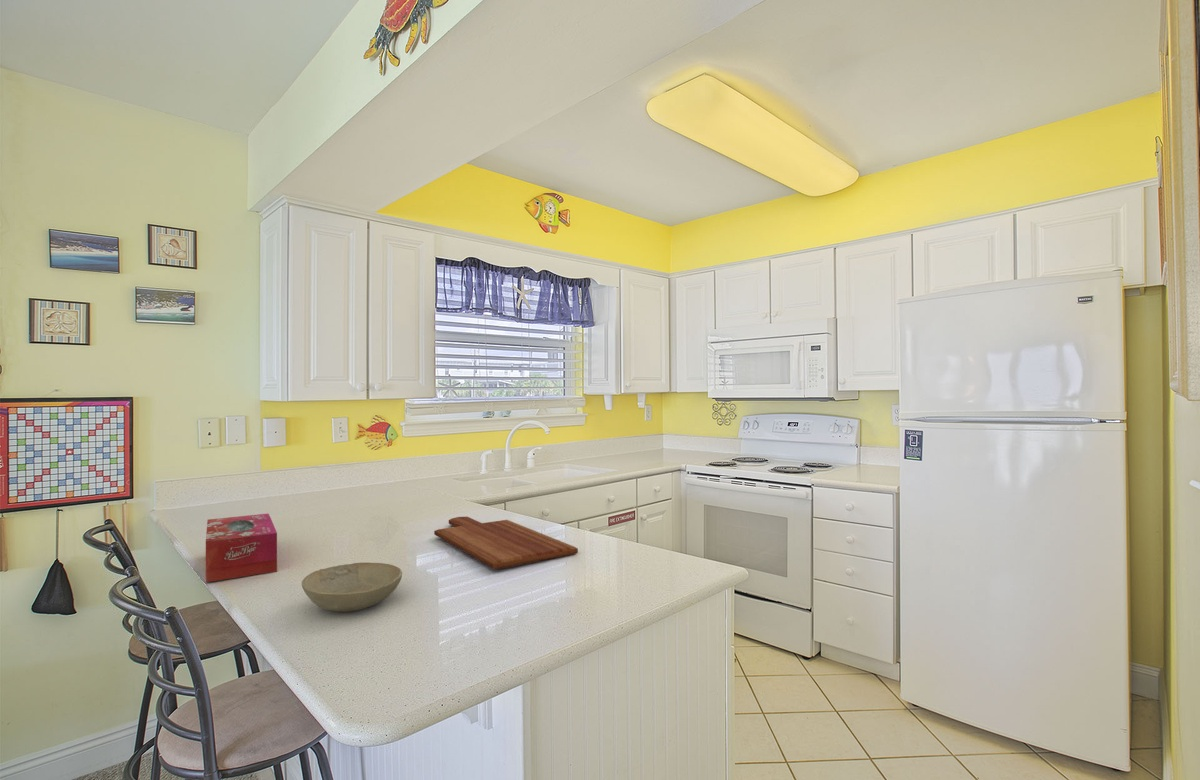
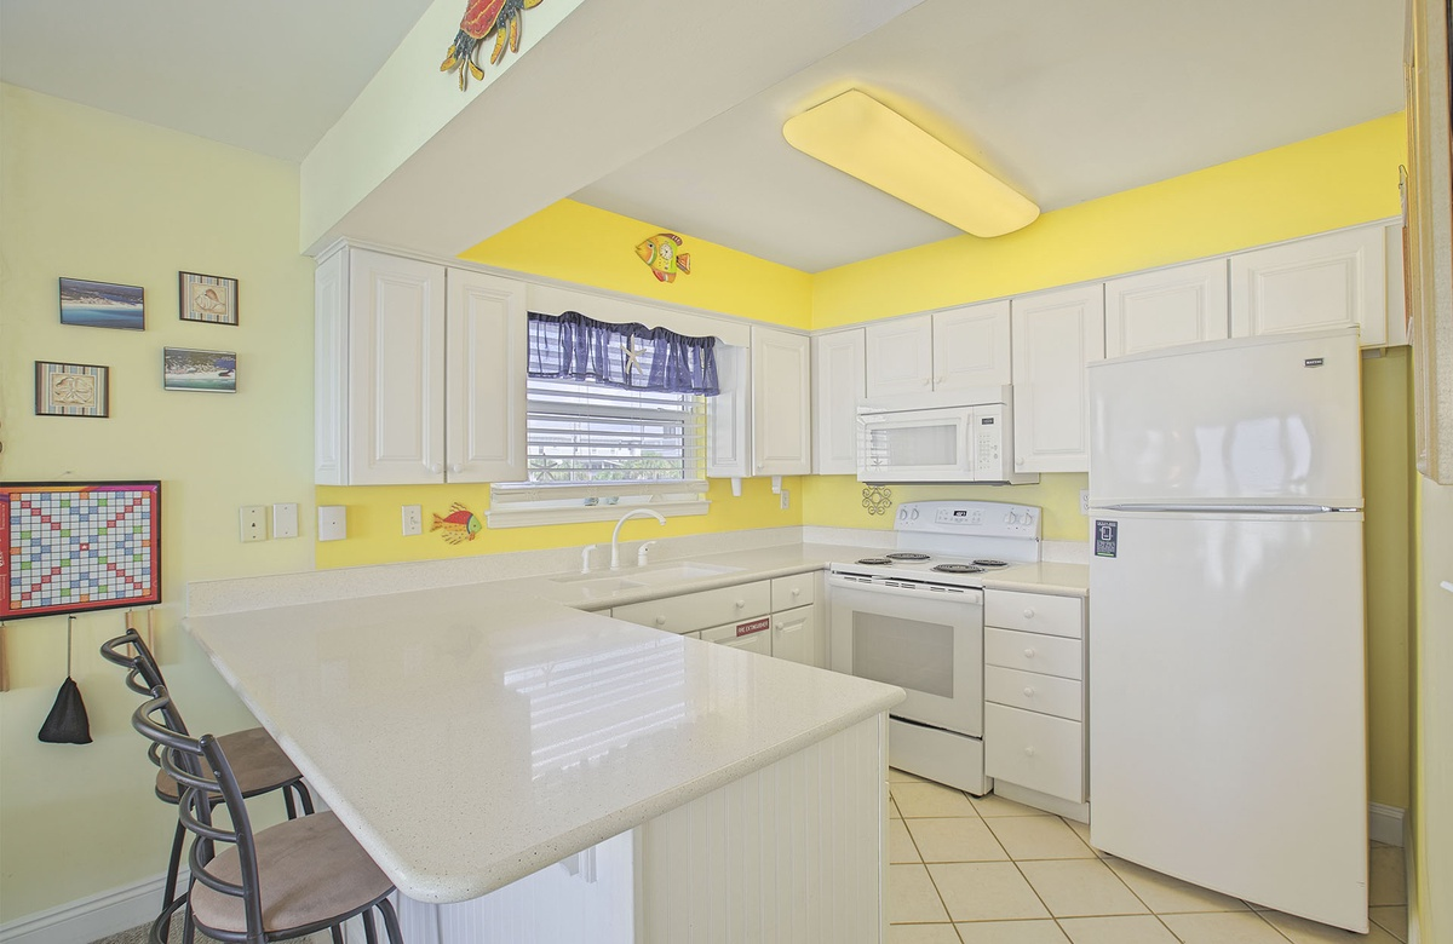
- cutting board [433,516,579,571]
- tissue box [205,512,278,583]
- bowl [301,562,403,613]
